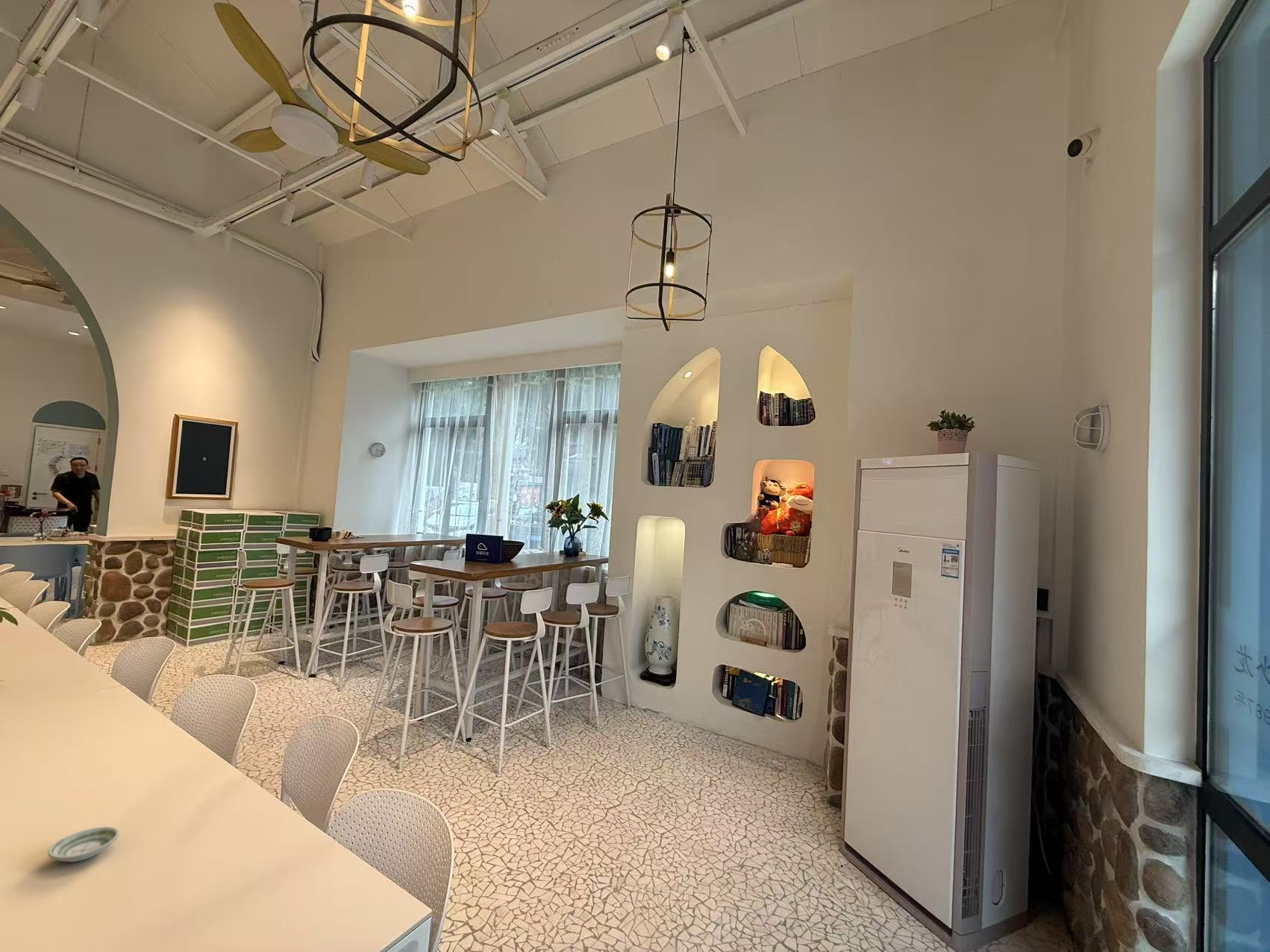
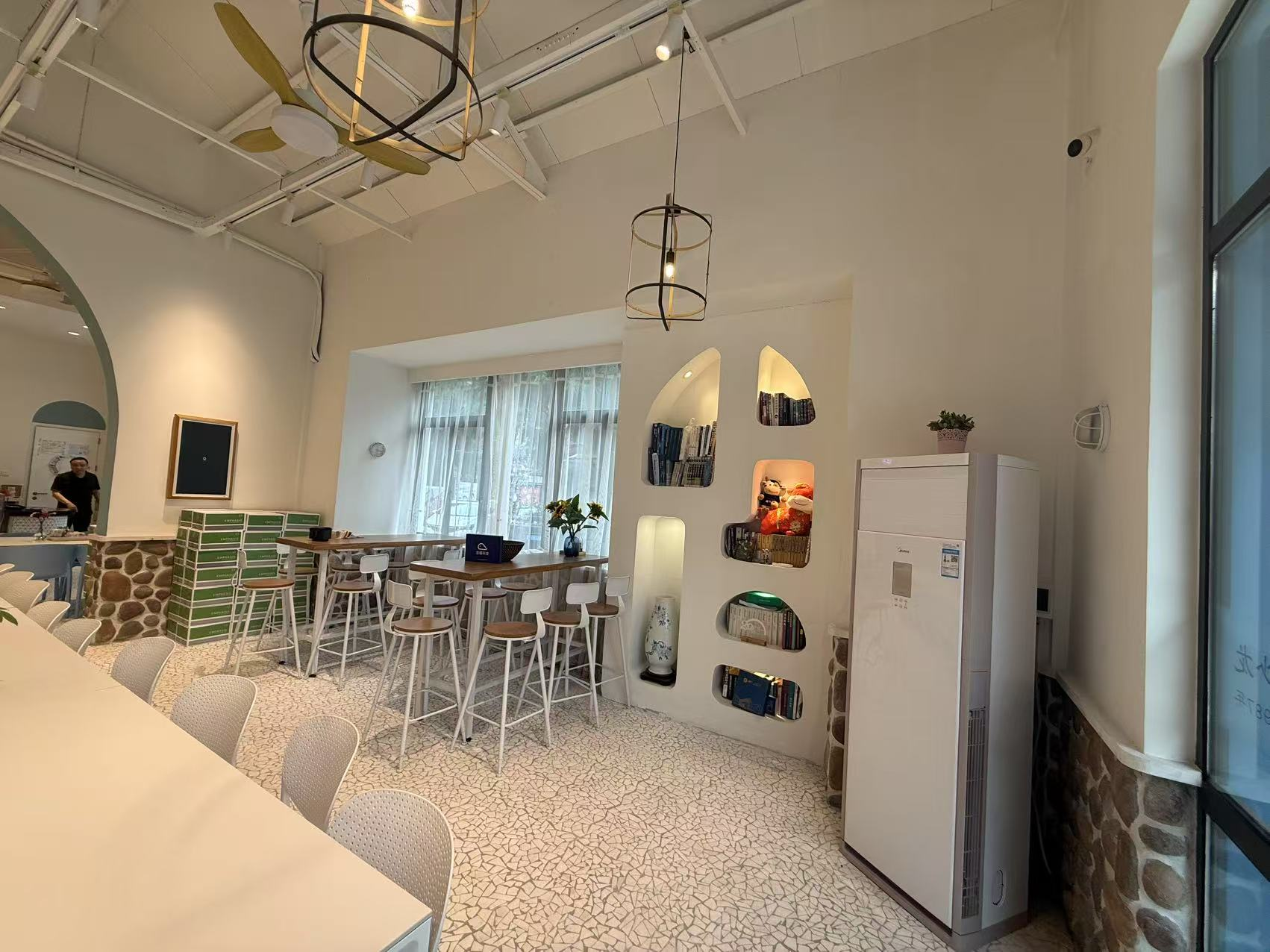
- saucer [47,826,120,863]
